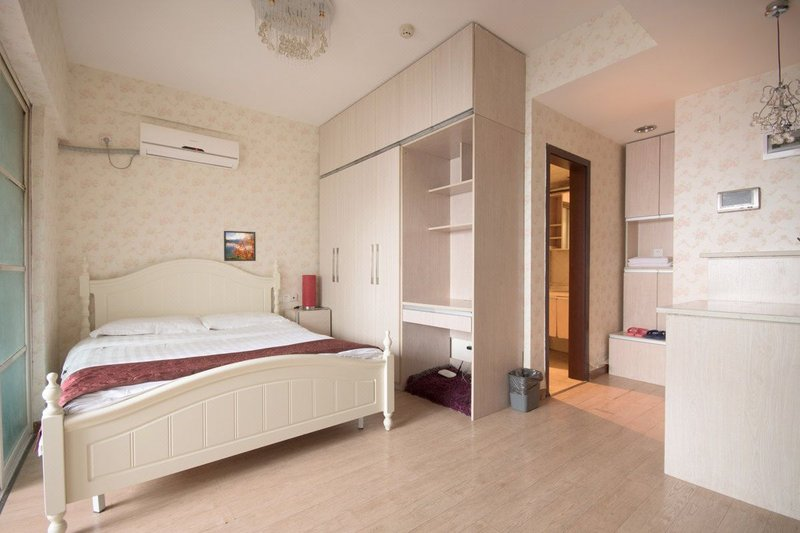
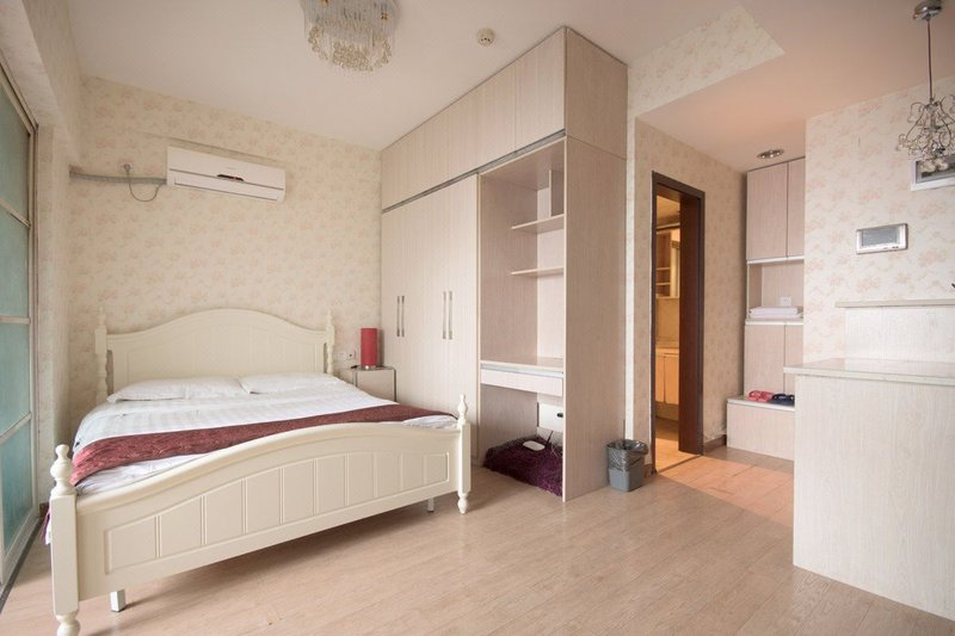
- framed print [223,230,257,262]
